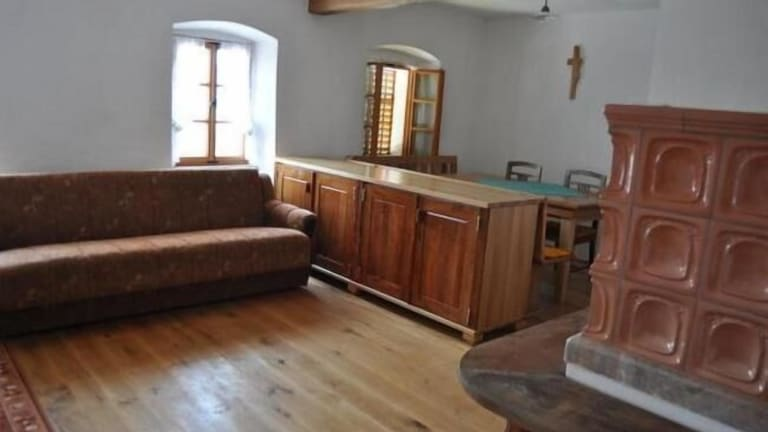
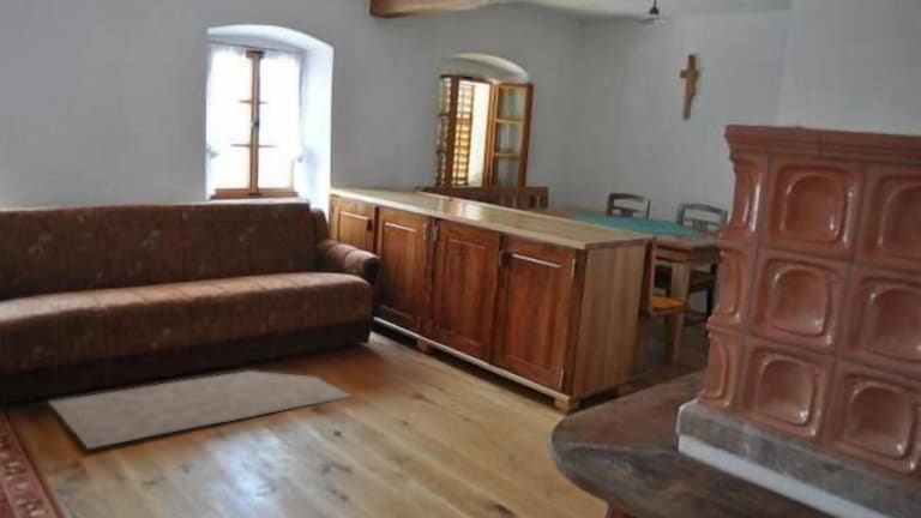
+ rug [47,369,355,451]
